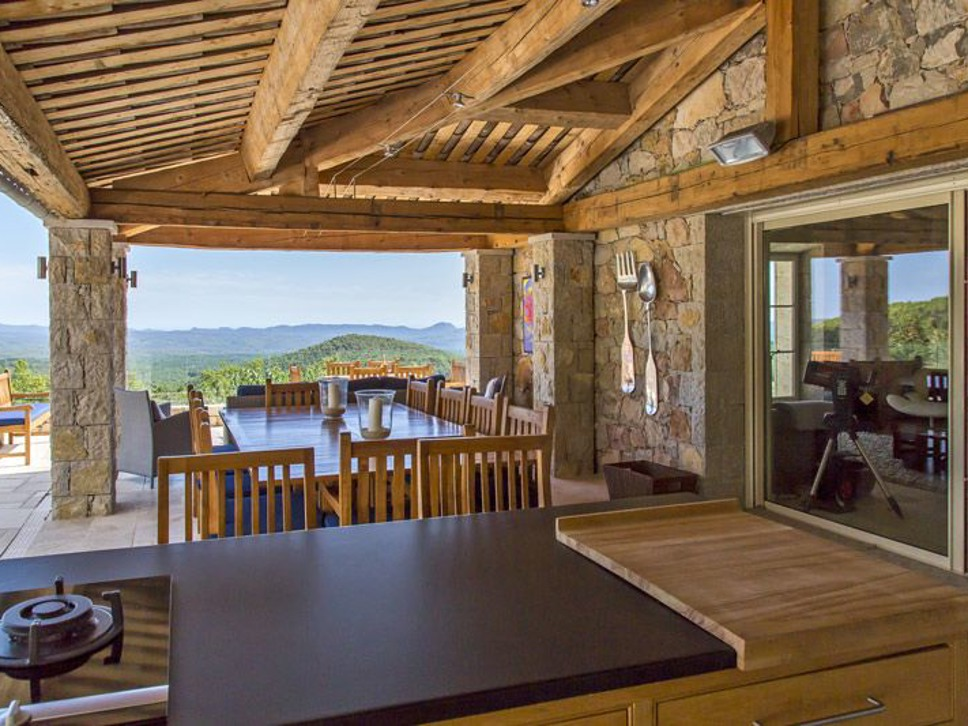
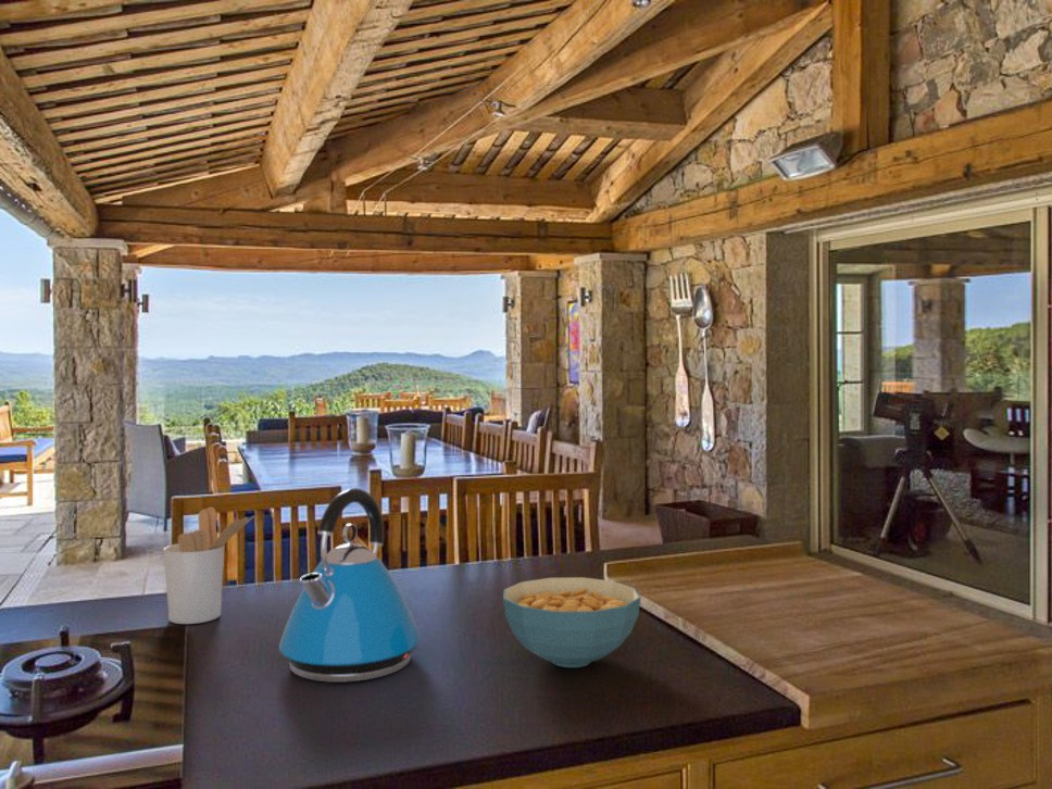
+ utensil holder [162,506,256,625]
+ kettle [278,487,421,684]
+ cereal bowl [502,576,641,668]
